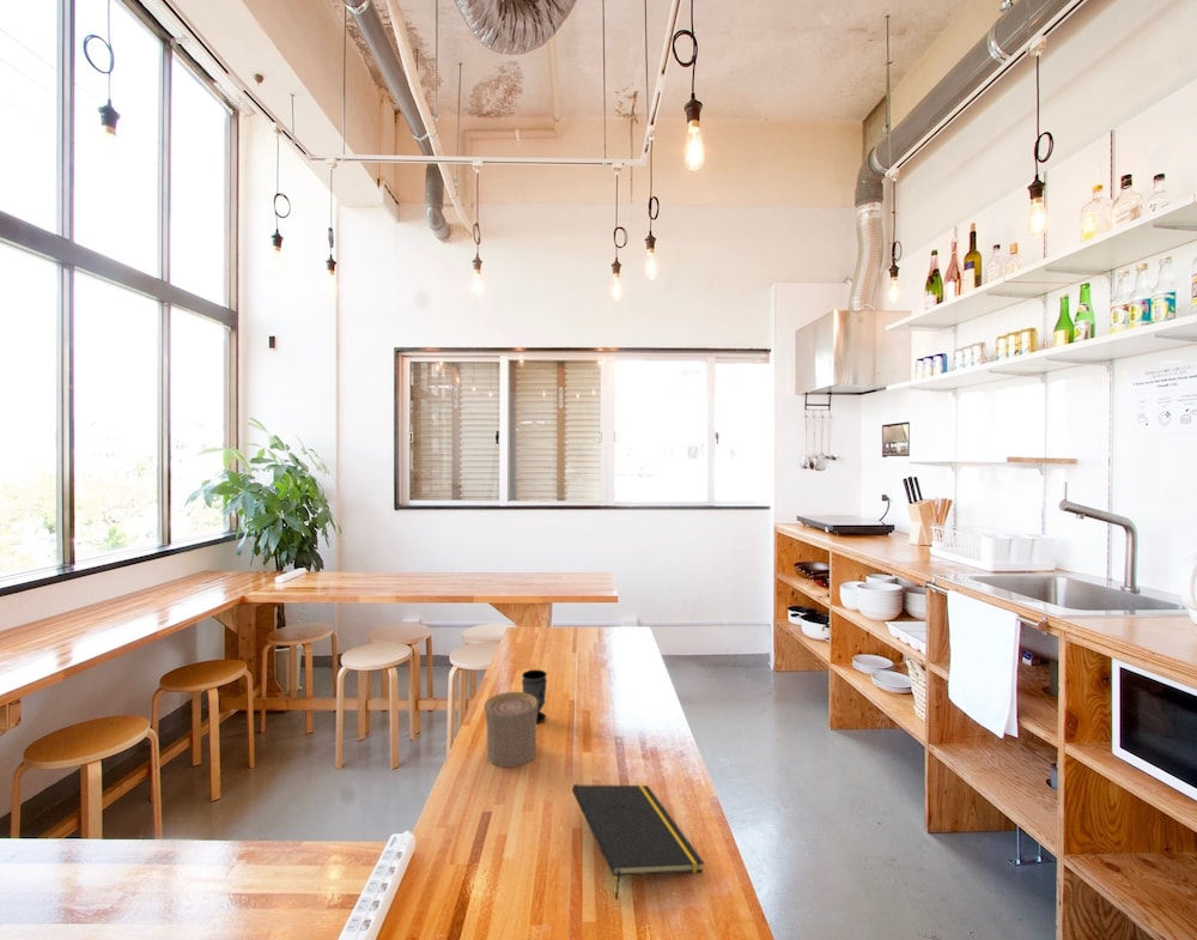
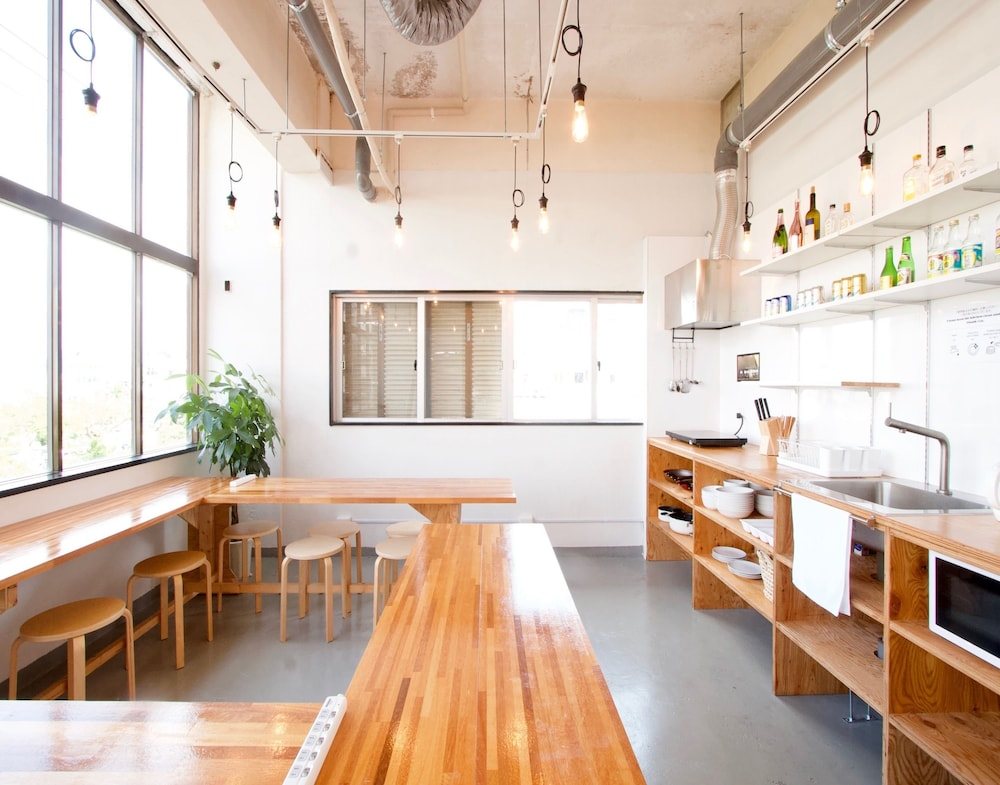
- notepad [571,784,705,900]
- cup [521,668,548,724]
- cup [484,691,539,768]
